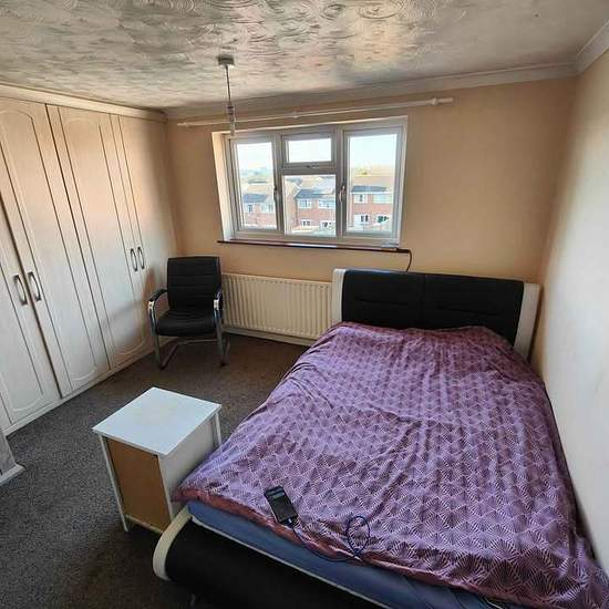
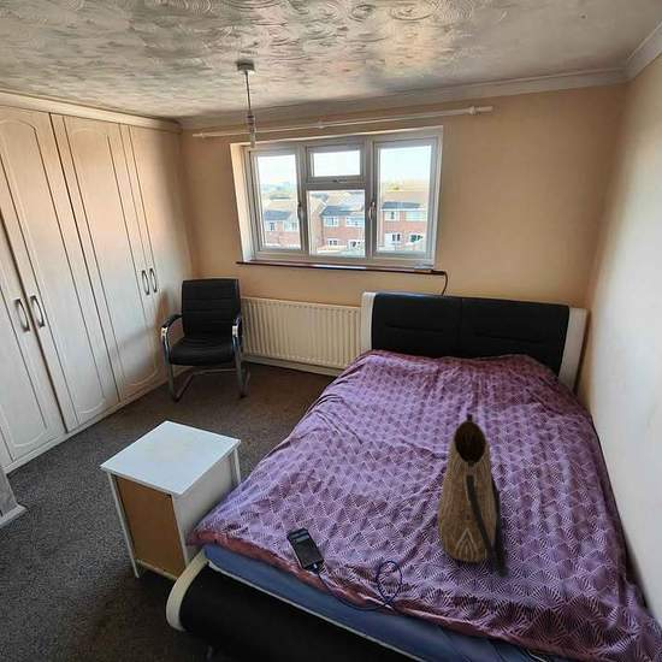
+ tote bag [436,413,508,577]
